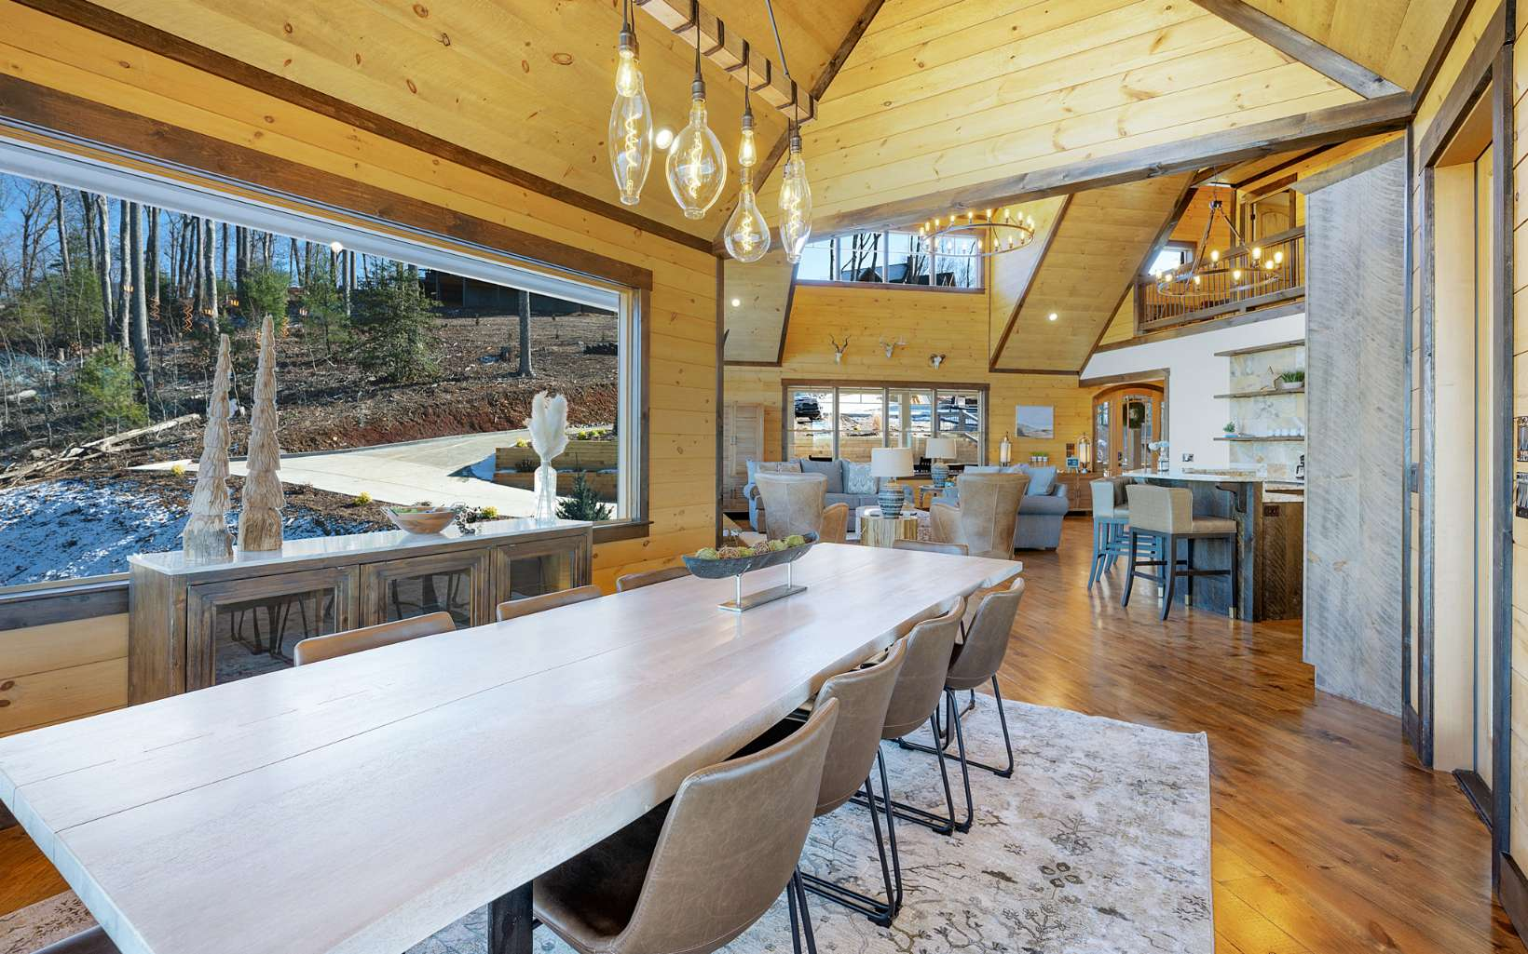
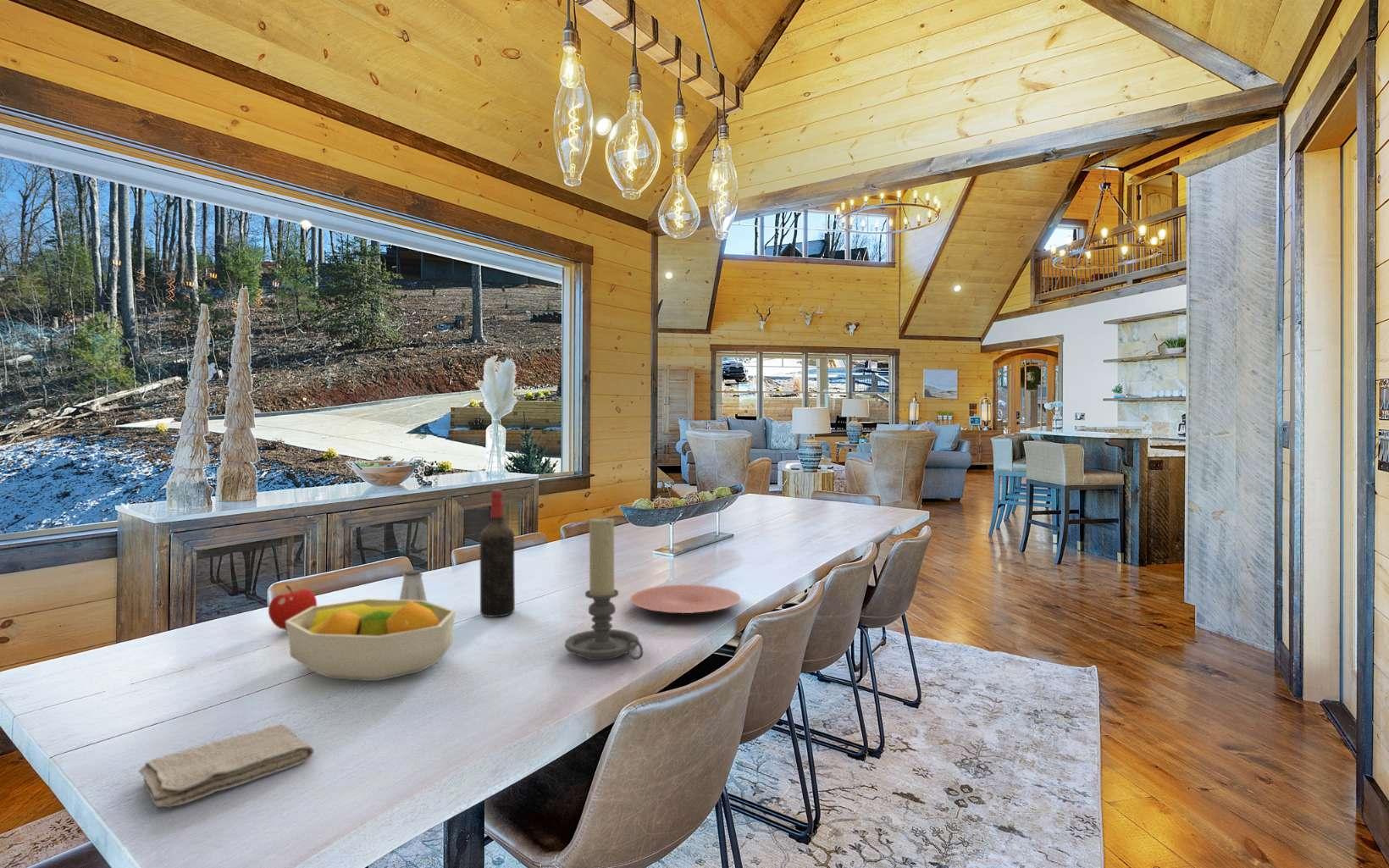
+ candle holder [564,515,644,661]
+ wine bottle [479,489,516,617]
+ plate [629,584,742,614]
+ fruit [268,584,318,631]
+ saltshaker [399,569,428,601]
+ fruit bowl [285,598,457,682]
+ washcloth [137,724,315,808]
